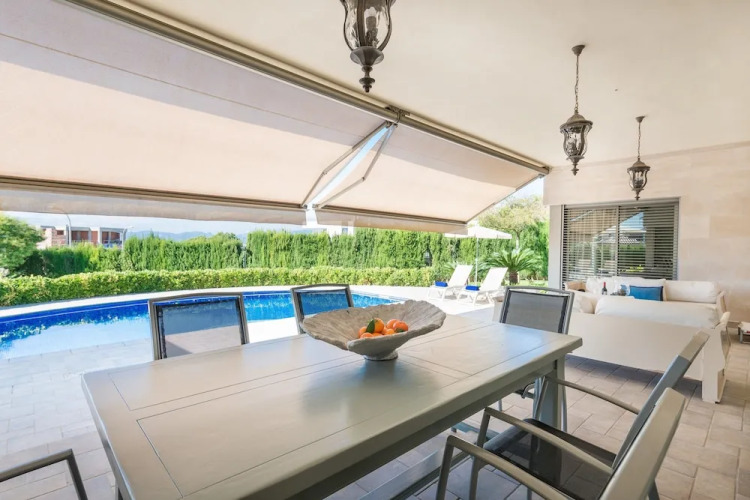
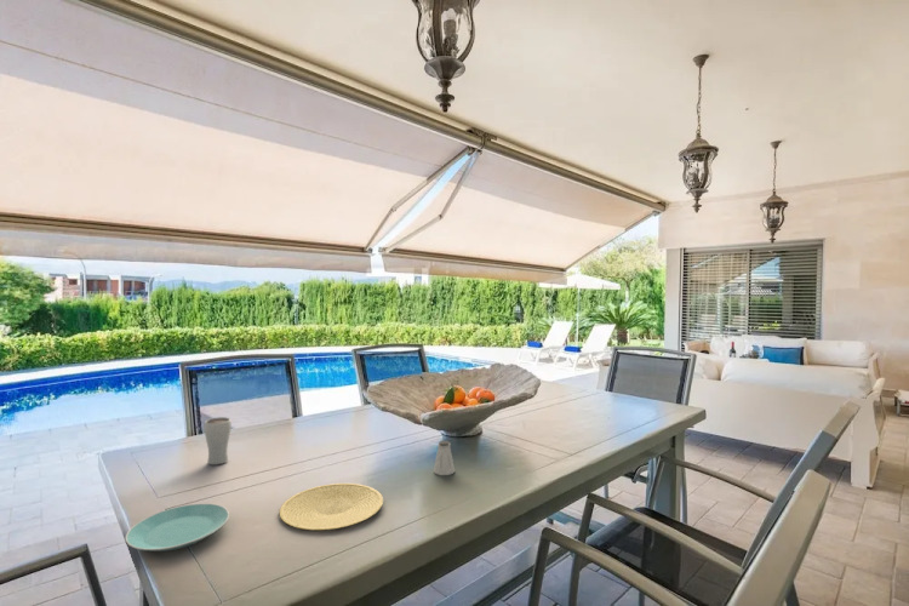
+ saltshaker [433,440,456,476]
+ plate [279,482,384,531]
+ drinking glass [202,416,233,465]
+ plate [124,503,230,553]
